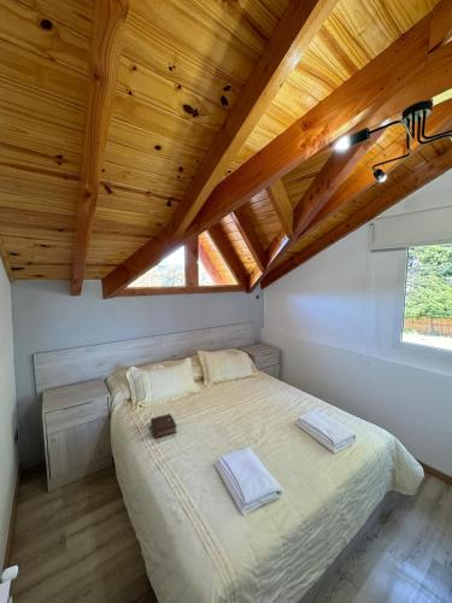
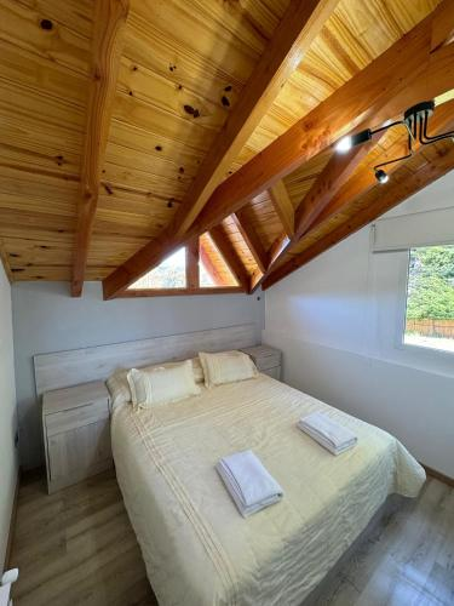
- book [149,412,178,443]
